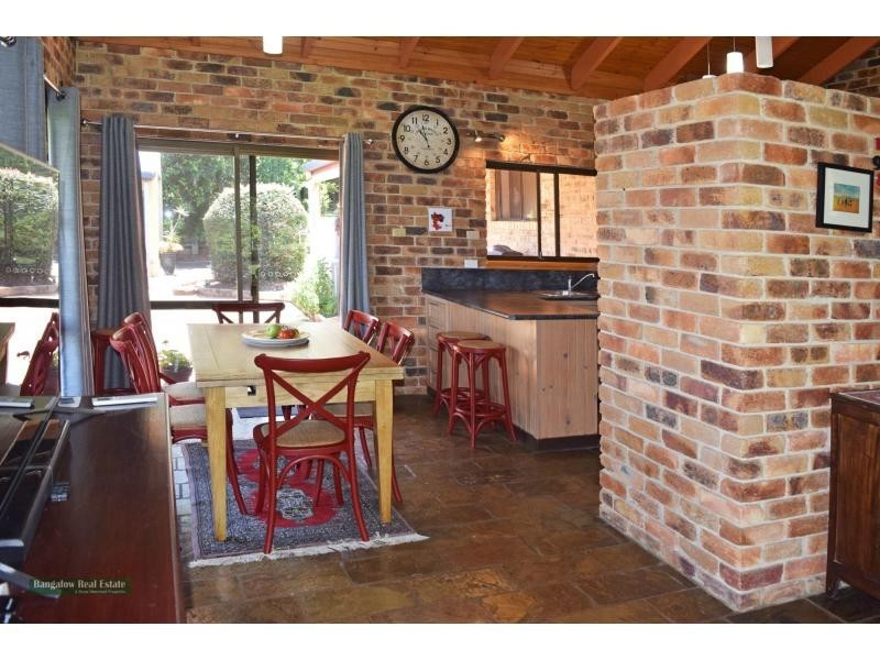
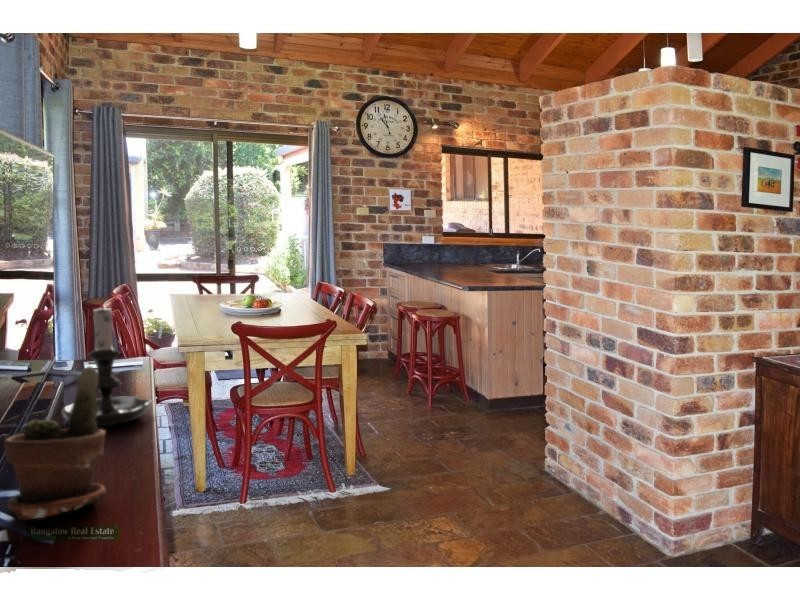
+ potted plant [3,365,107,522]
+ candle holder [60,299,155,427]
